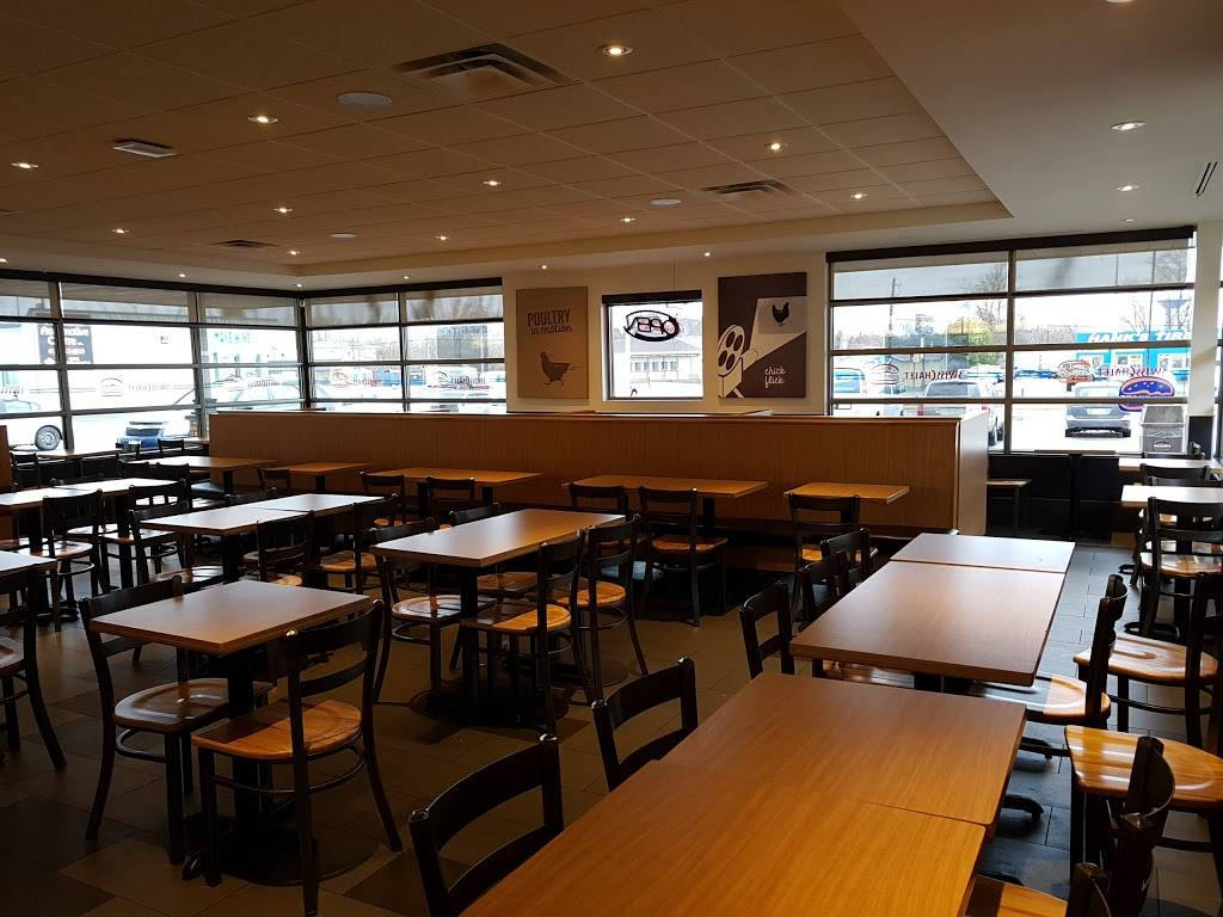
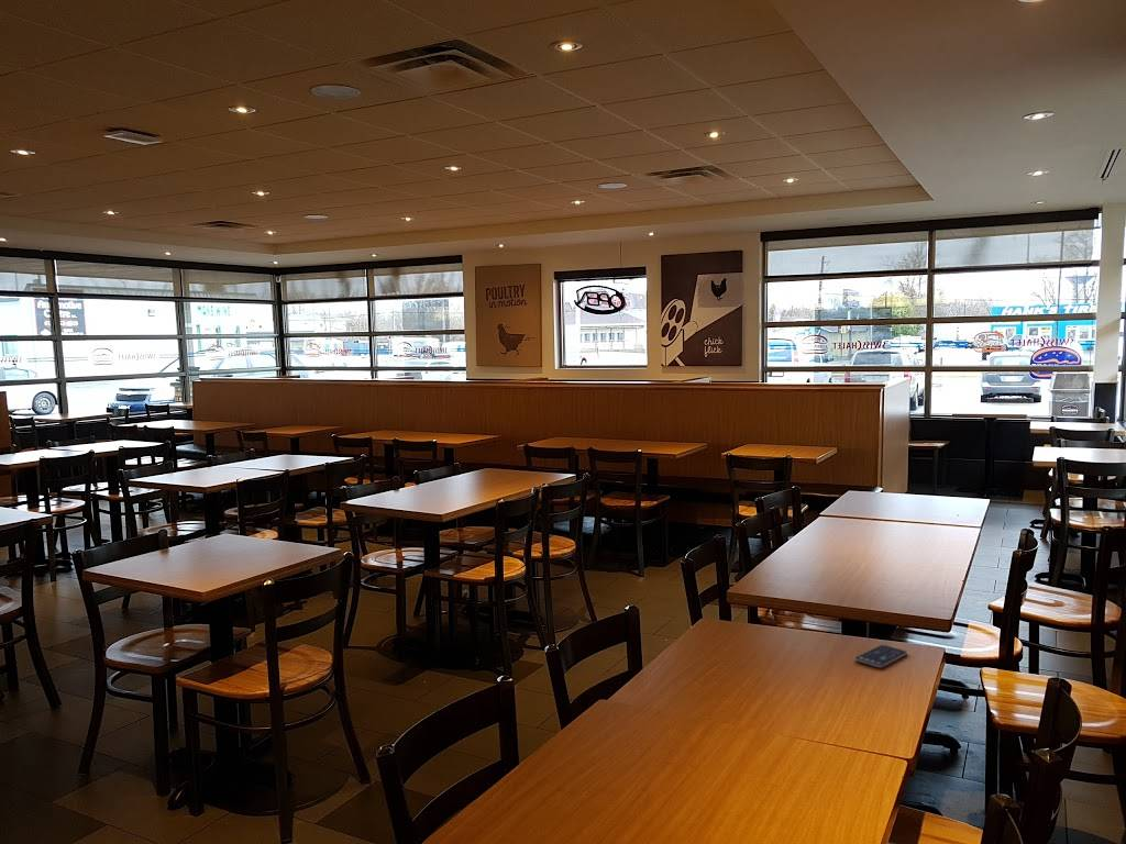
+ smartphone [853,644,908,668]
